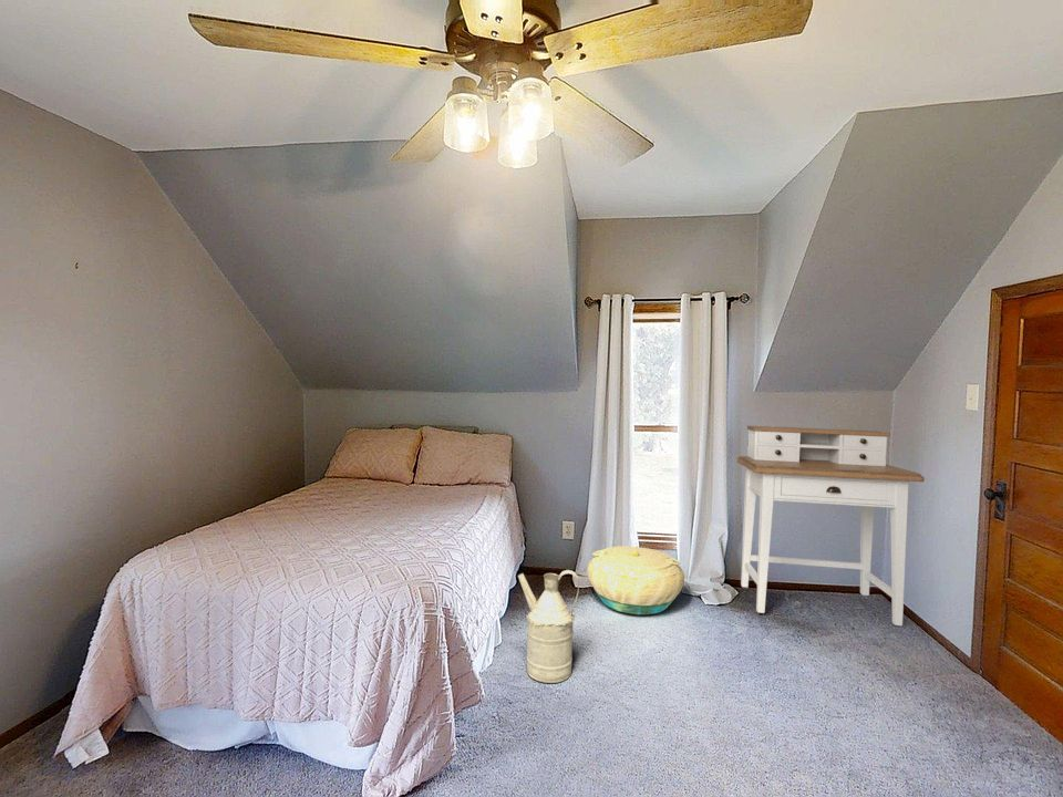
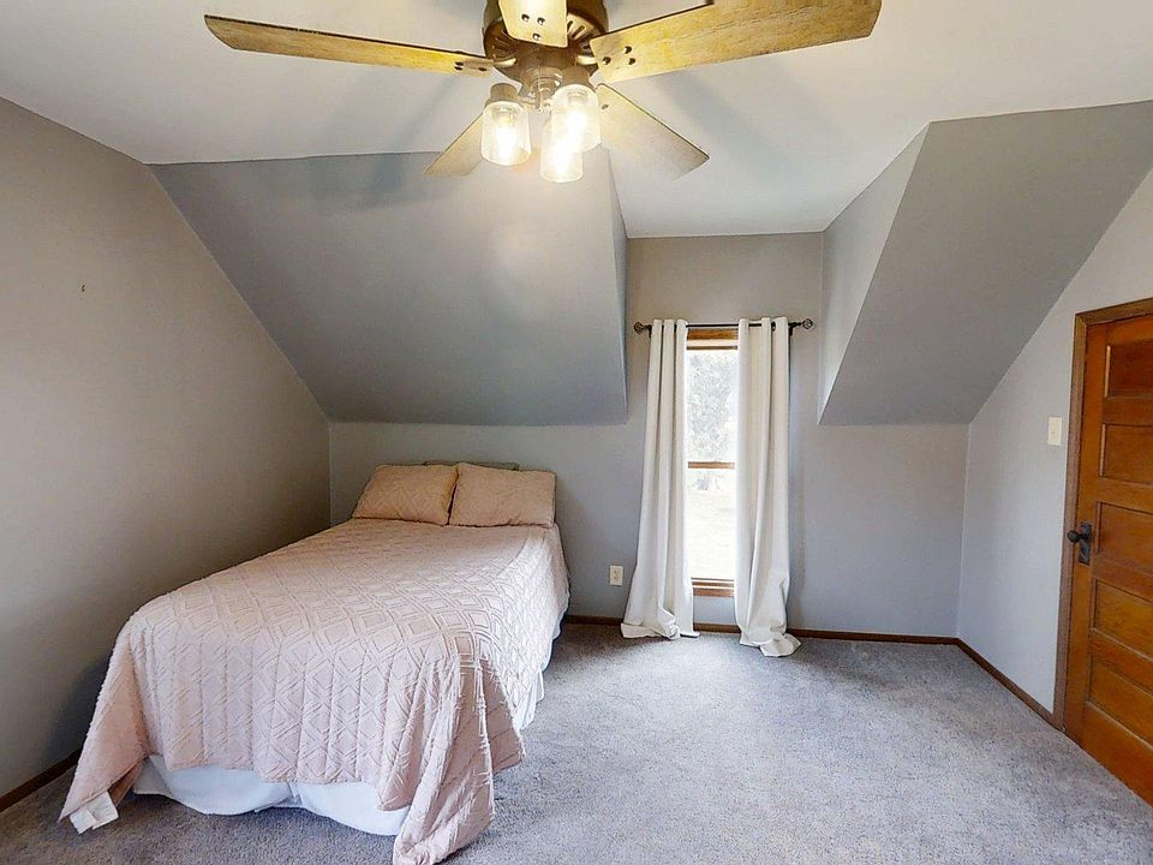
- desk [736,425,926,627]
- watering can [517,569,580,684]
- basket [587,545,685,615]
